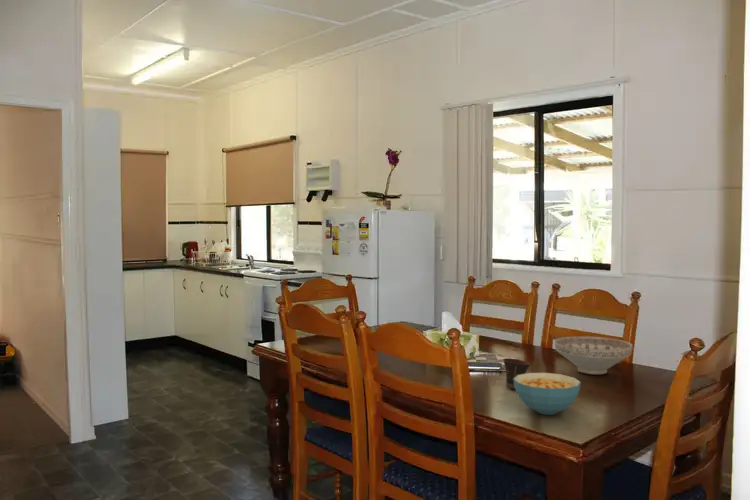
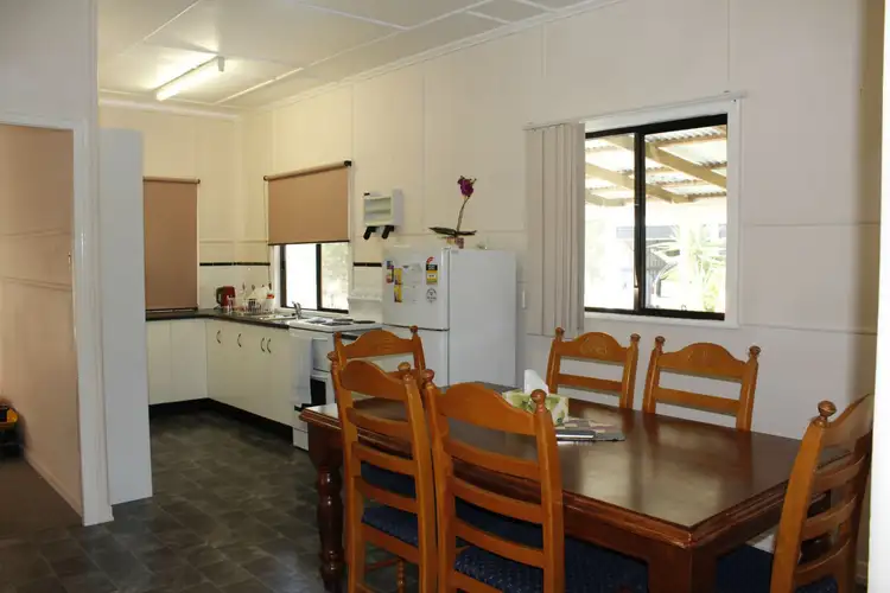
- cup [503,357,531,390]
- cereal bowl [513,372,582,416]
- decorative bowl [554,335,633,376]
